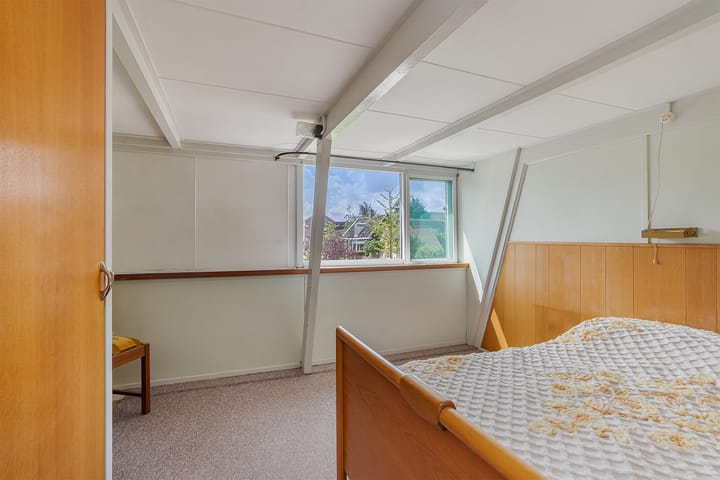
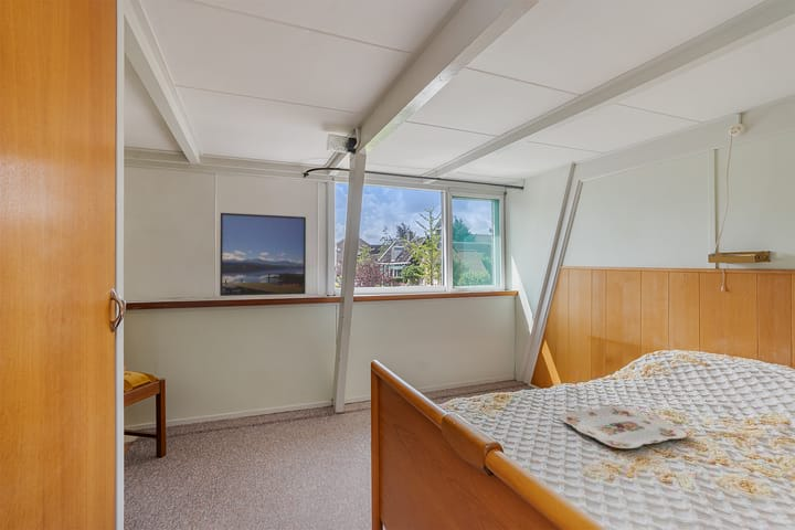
+ serving tray [559,405,688,449]
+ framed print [219,212,307,297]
